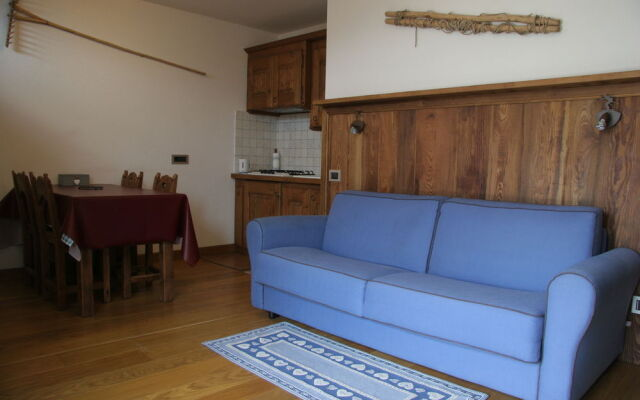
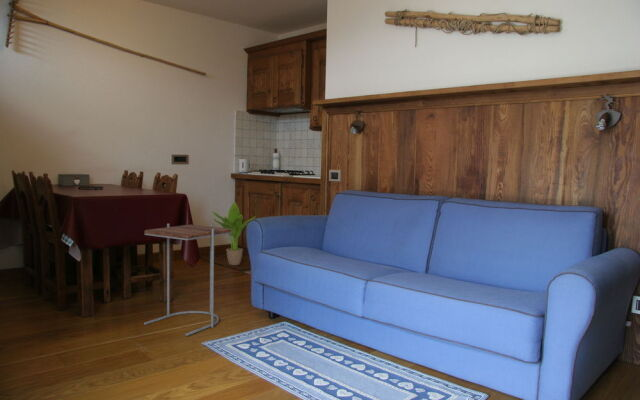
+ side table [143,222,232,337]
+ potted plant [212,201,257,266]
